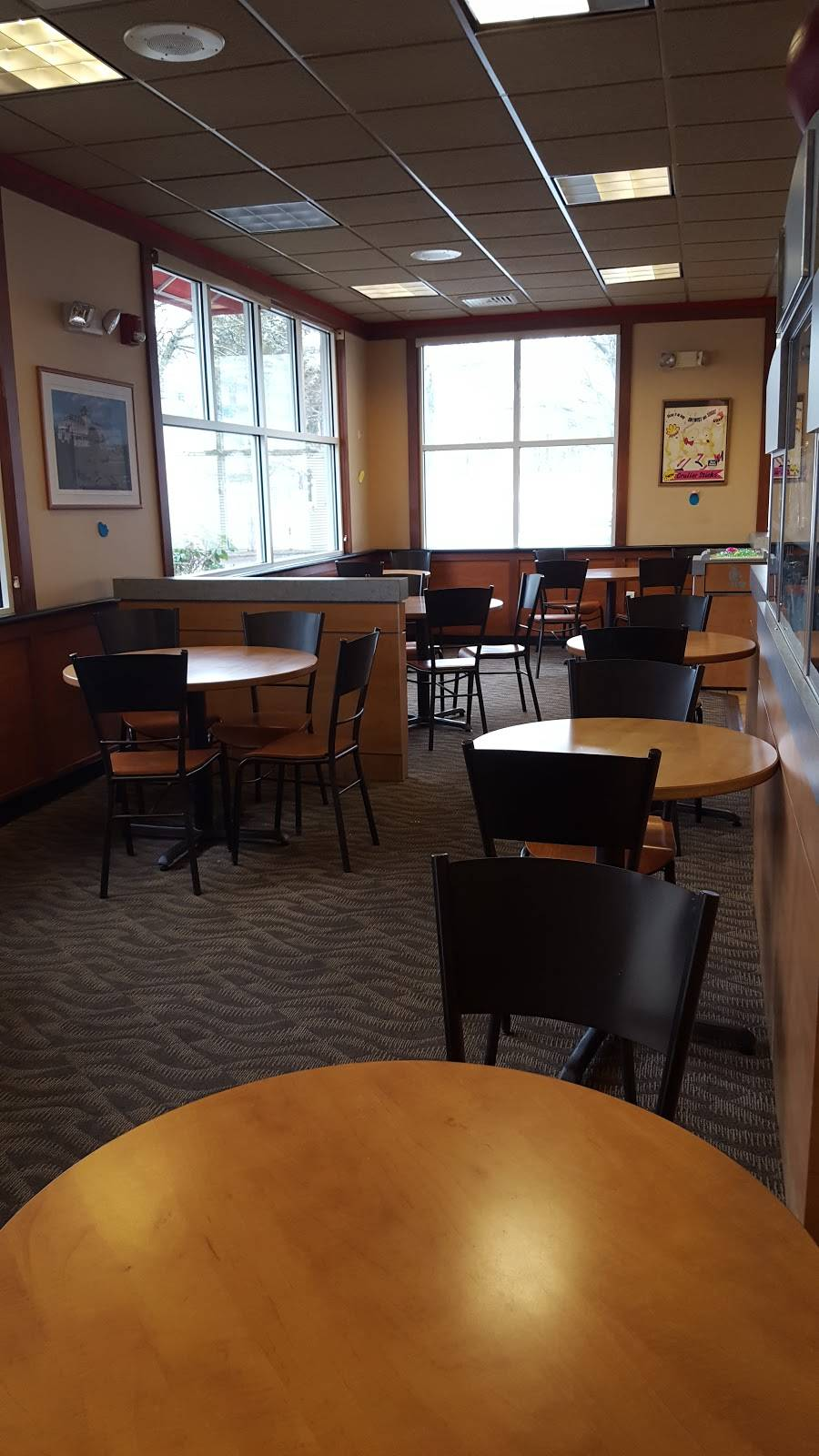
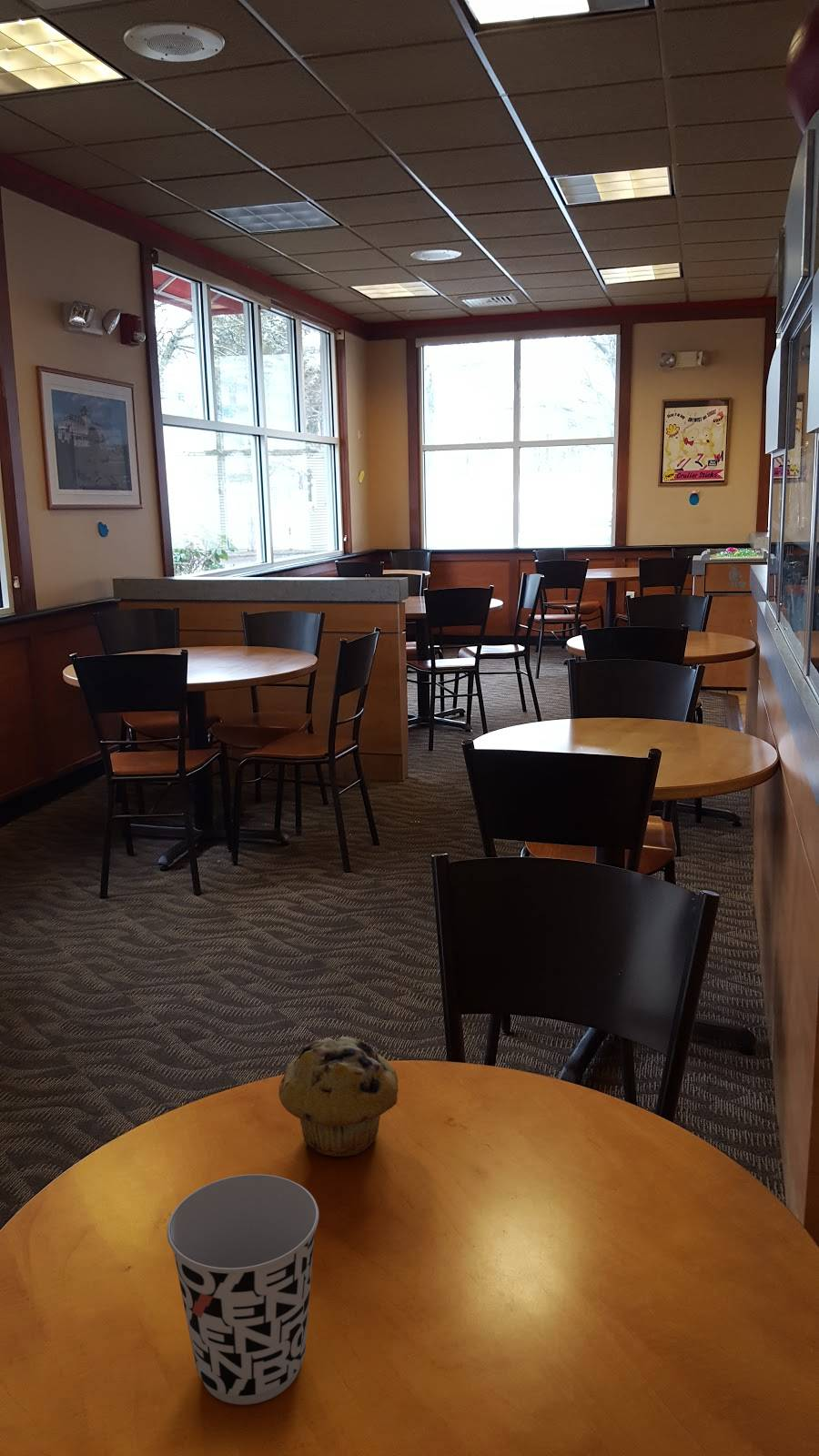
+ cup [166,1173,319,1405]
+ muffin [278,1036,399,1158]
